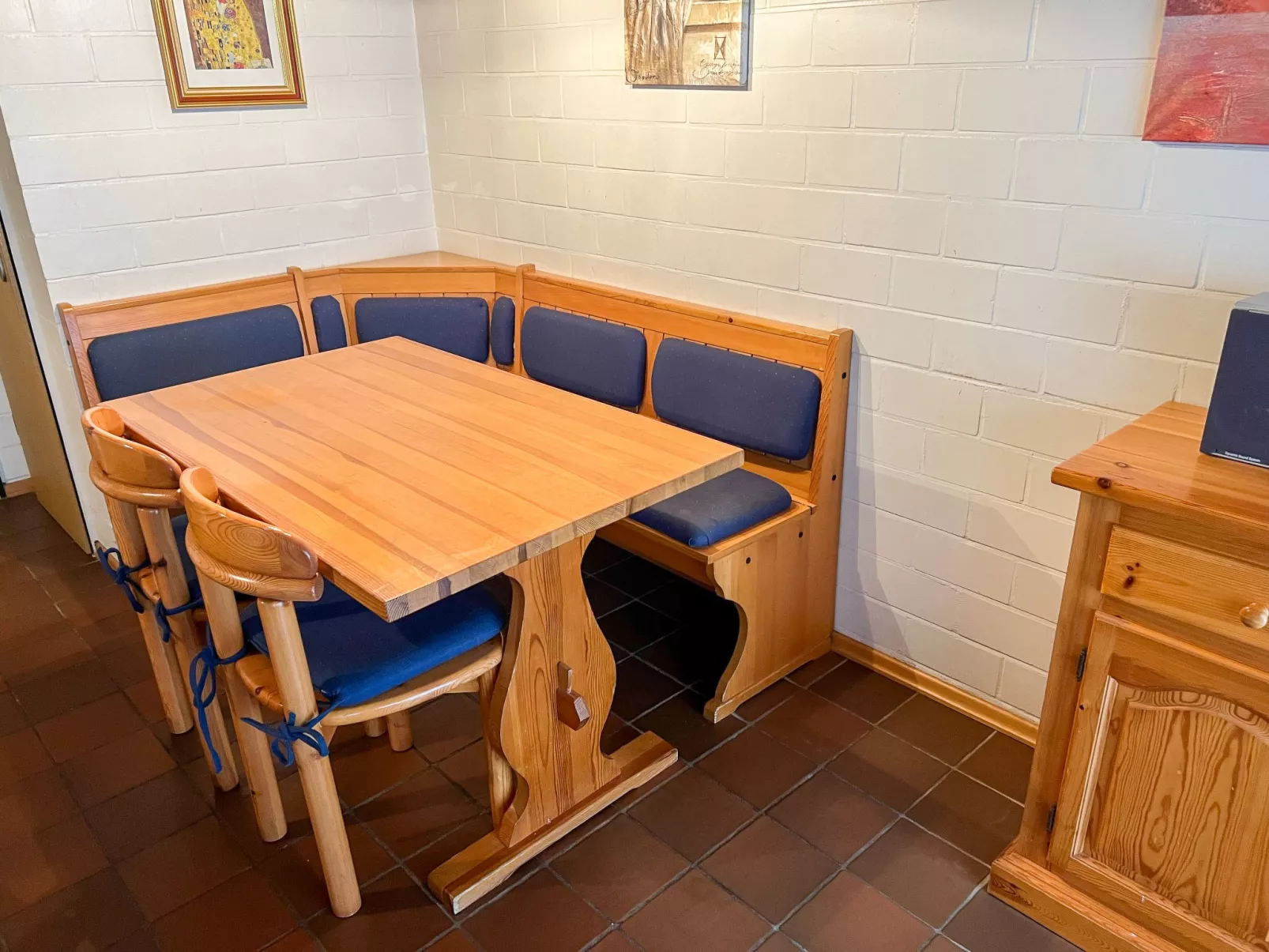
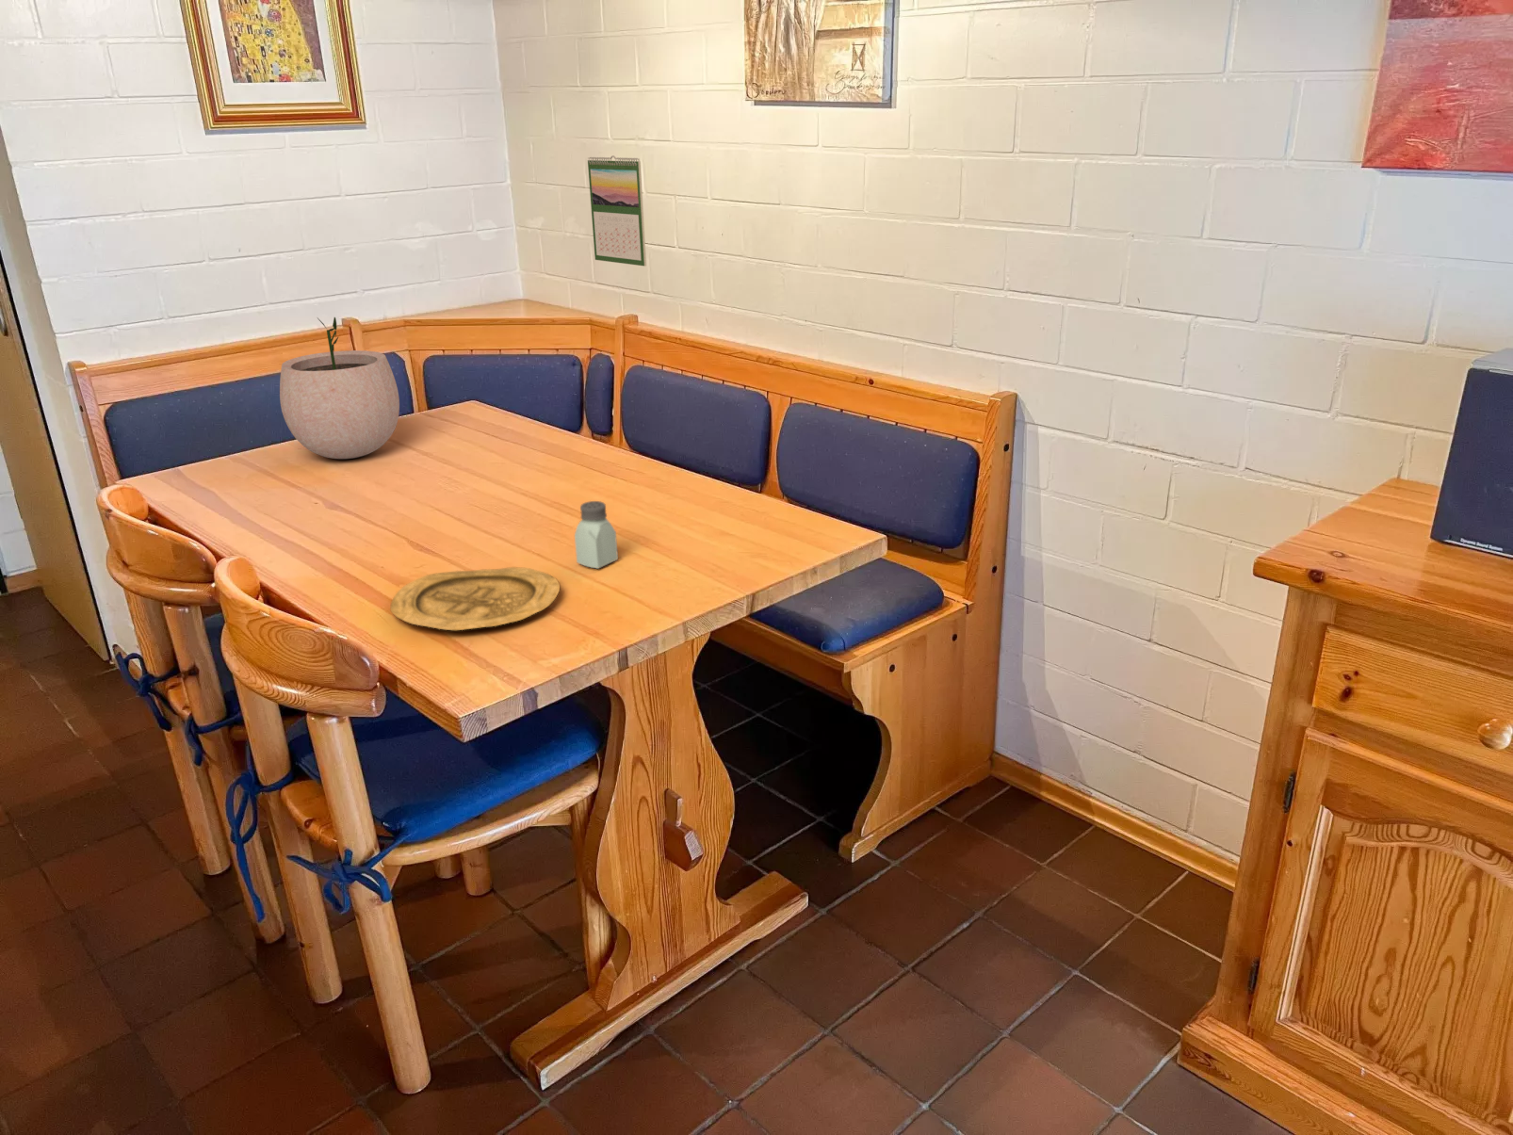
+ plant pot [279,316,401,460]
+ calendar [587,155,647,267]
+ saltshaker [573,501,619,570]
+ plate [389,566,560,631]
